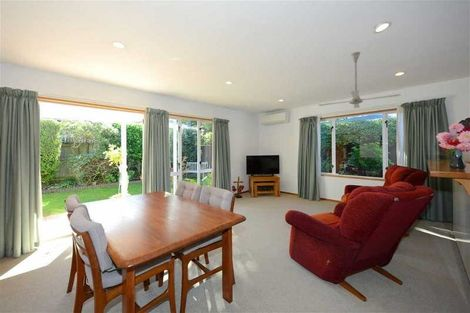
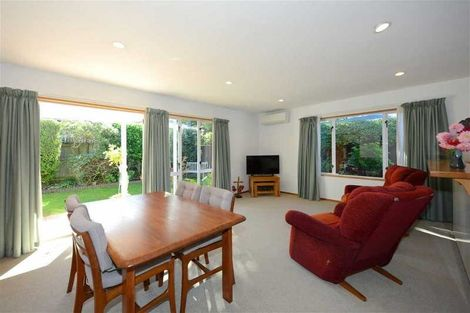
- ceiling fan [317,51,402,109]
